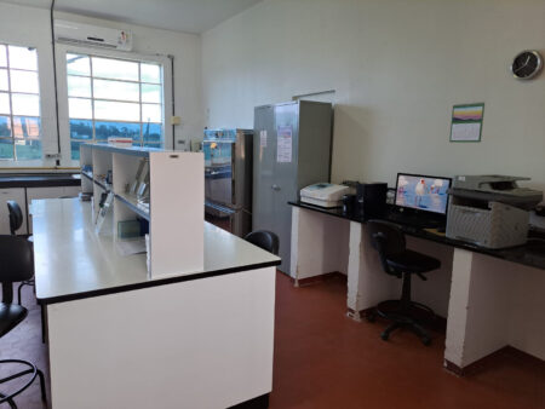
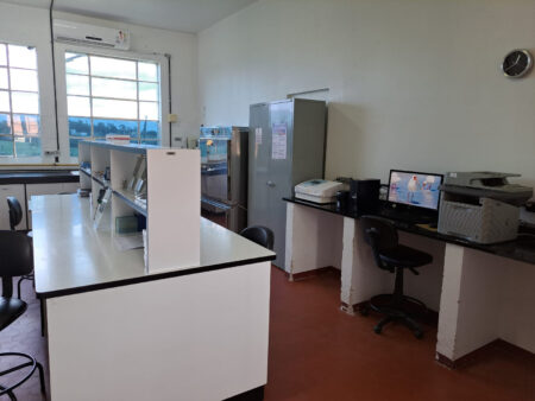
- calendar [448,100,486,144]
